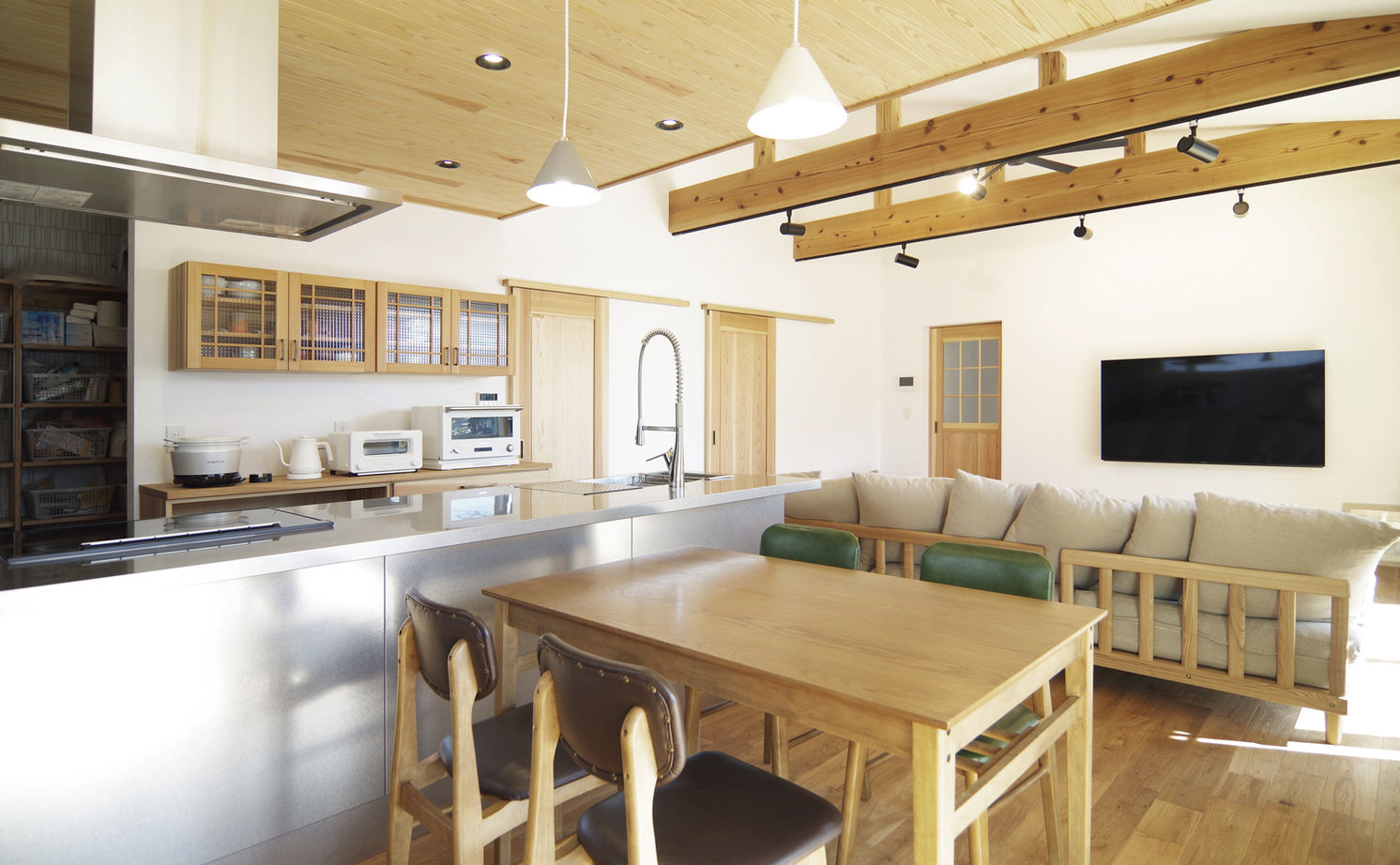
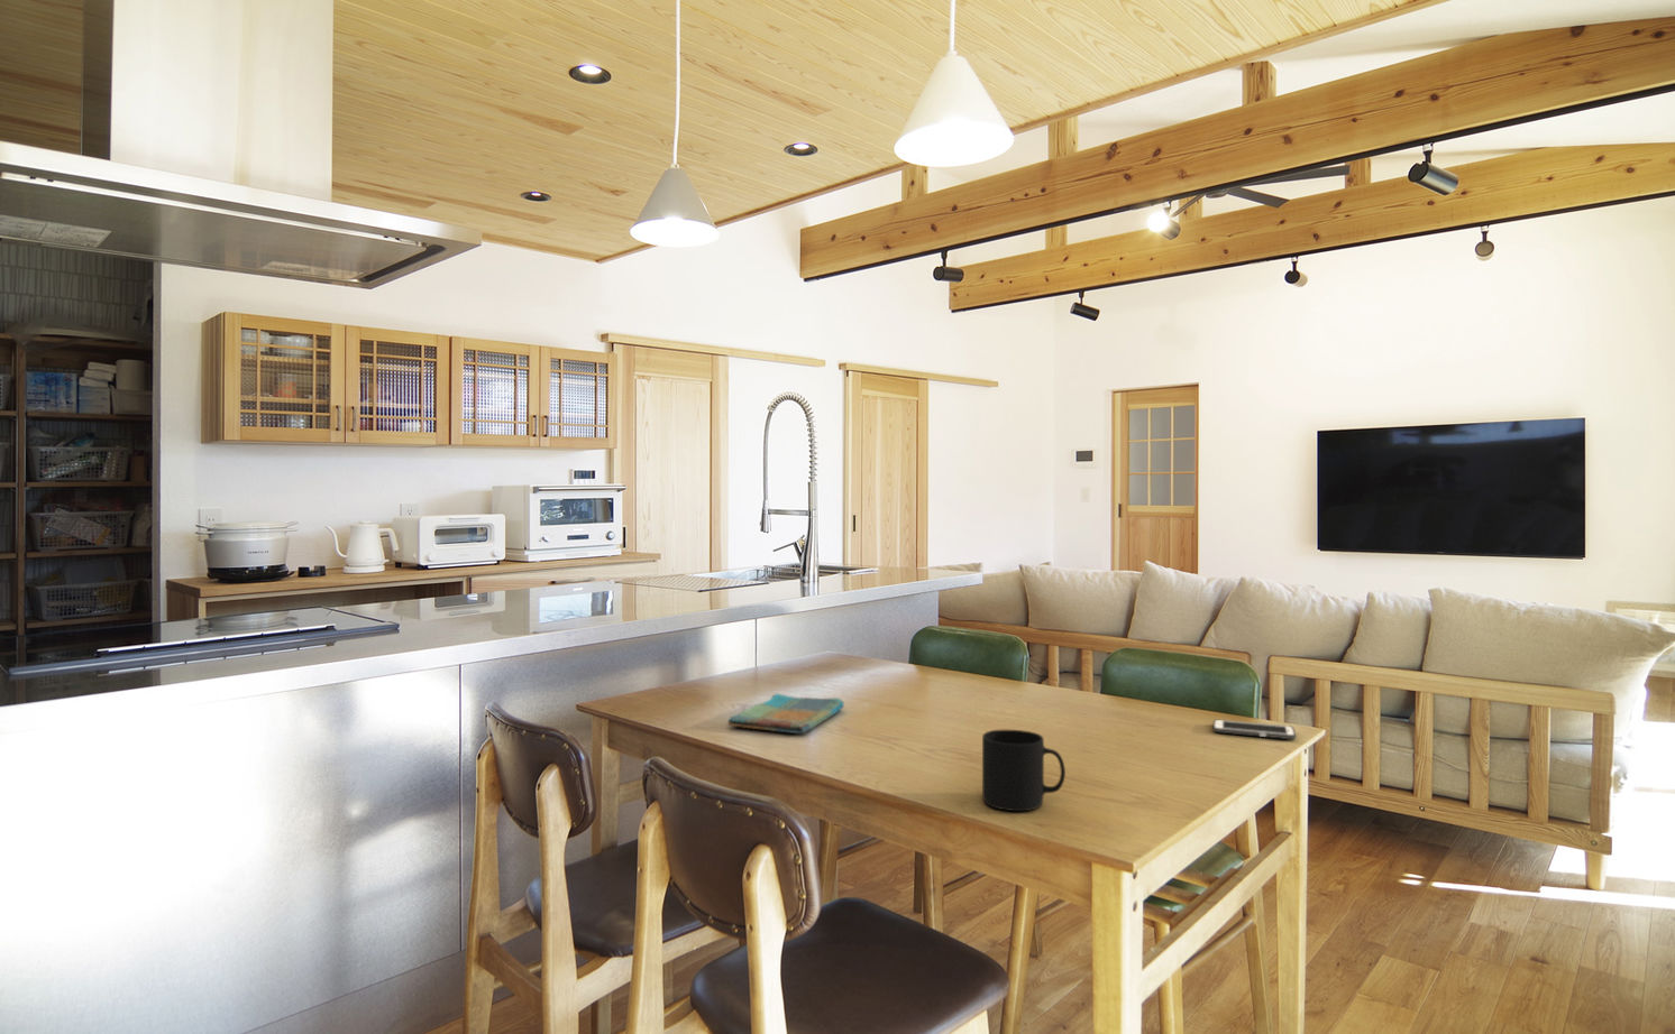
+ cell phone [1212,718,1297,740]
+ dish towel [727,692,846,735]
+ mug [981,729,1066,812]
